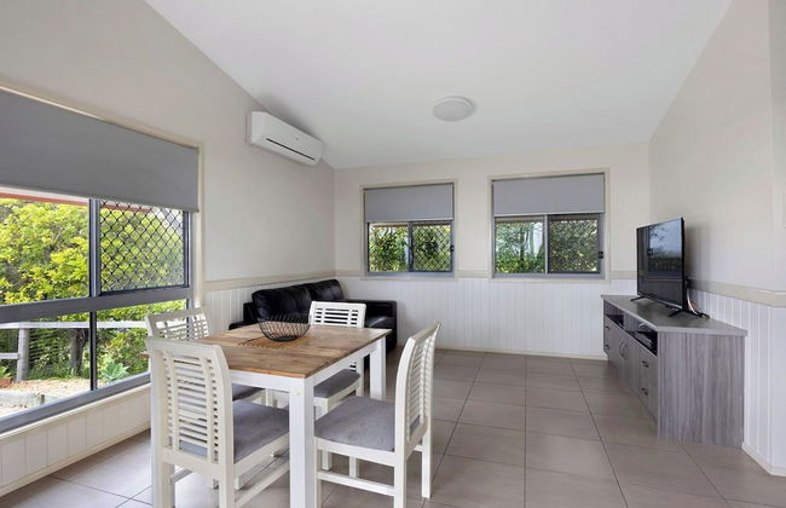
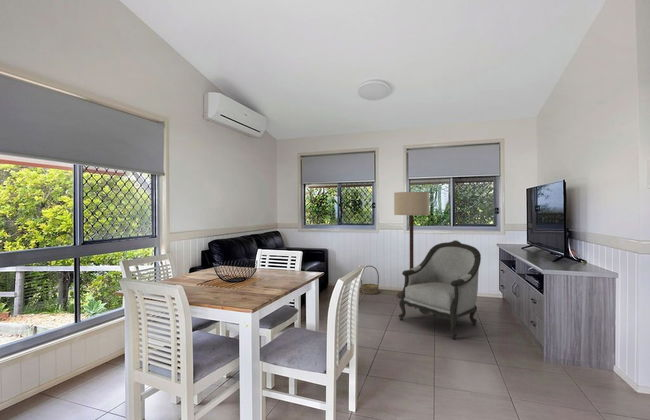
+ basket [360,265,380,295]
+ armchair [398,239,482,340]
+ floor lamp [393,191,430,299]
